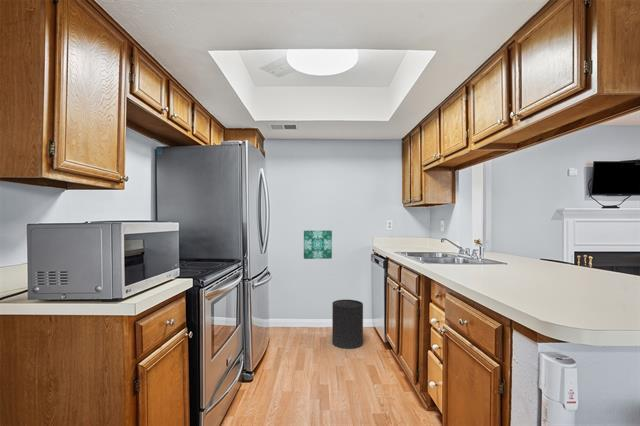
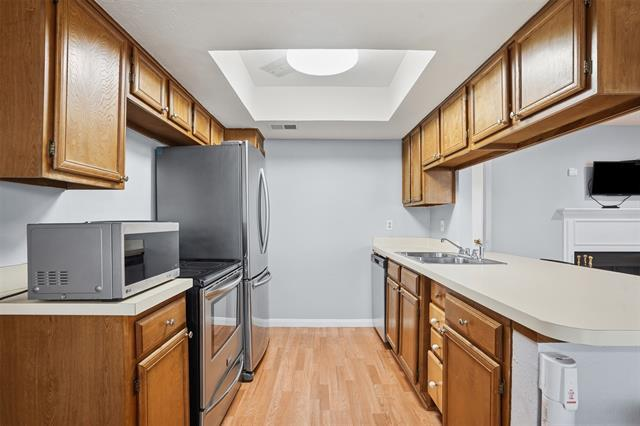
- wall art [303,229,333,260]
- trash can [331,299,364,350]
